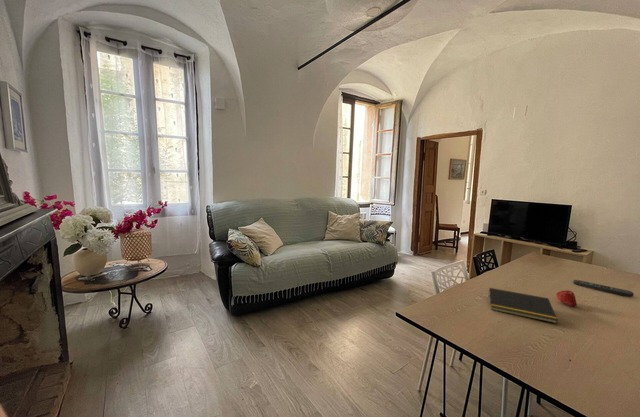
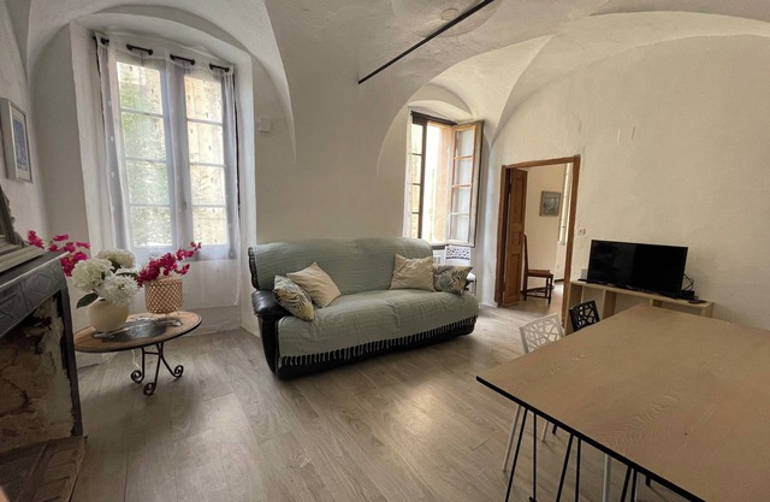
- notepad [487,287,559,324]
- remote control [572,279,635,298]
- fruit [555,289,578,308]
